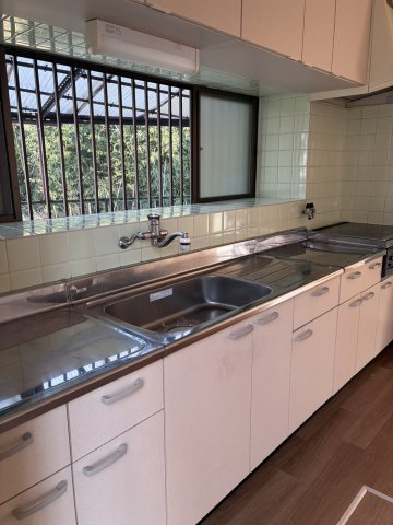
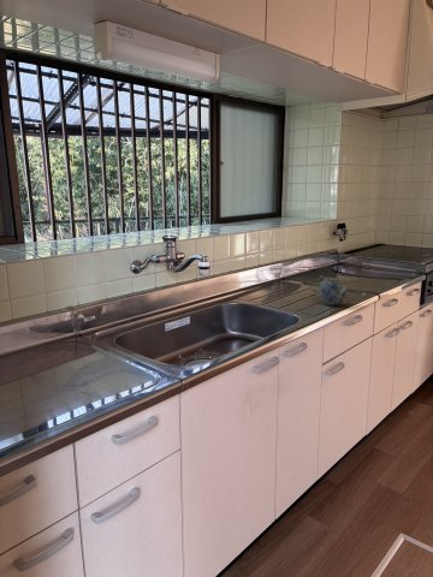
+ teapot [316,275,349,307]
